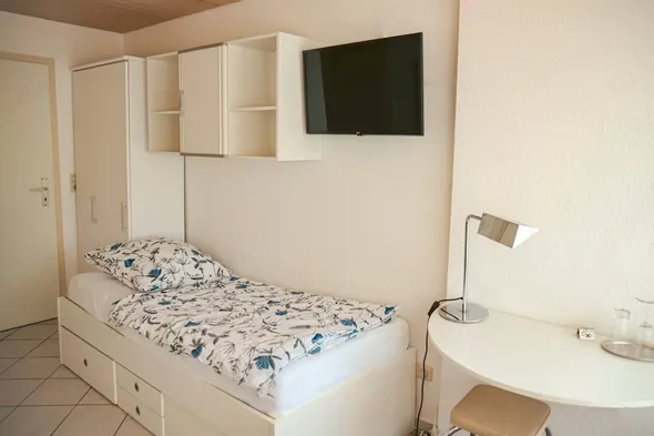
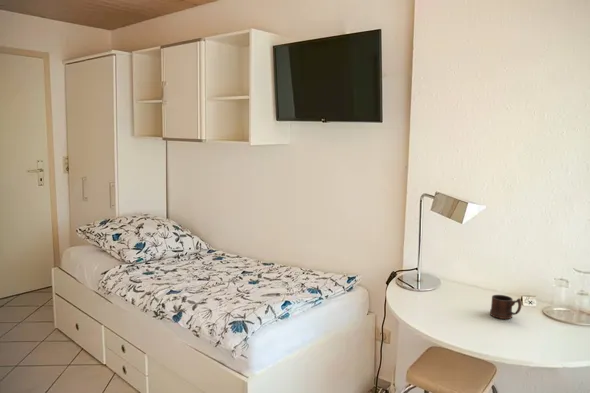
+ mug [489,294,523,320]
